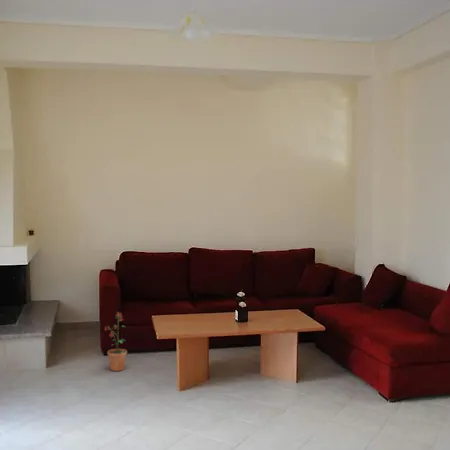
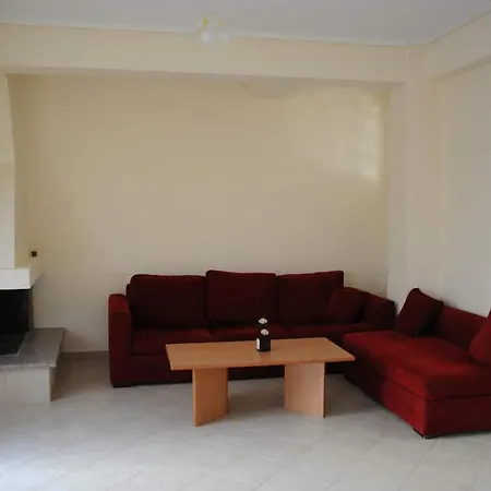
- potted plant [104,311,128,372]
